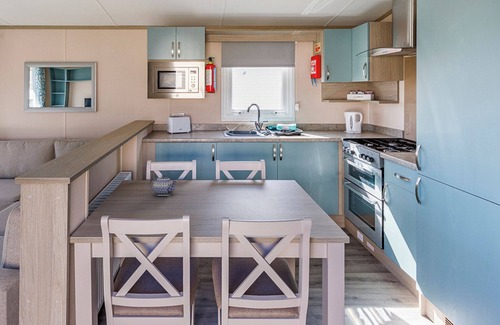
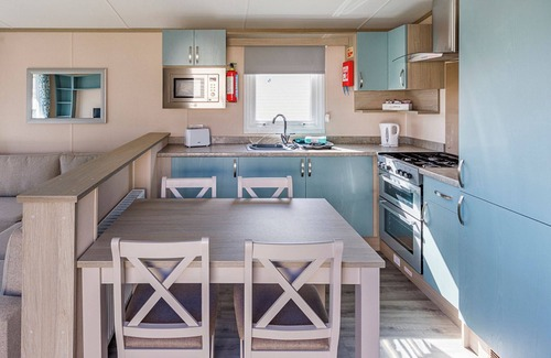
- teapot [149,174,178,197]
